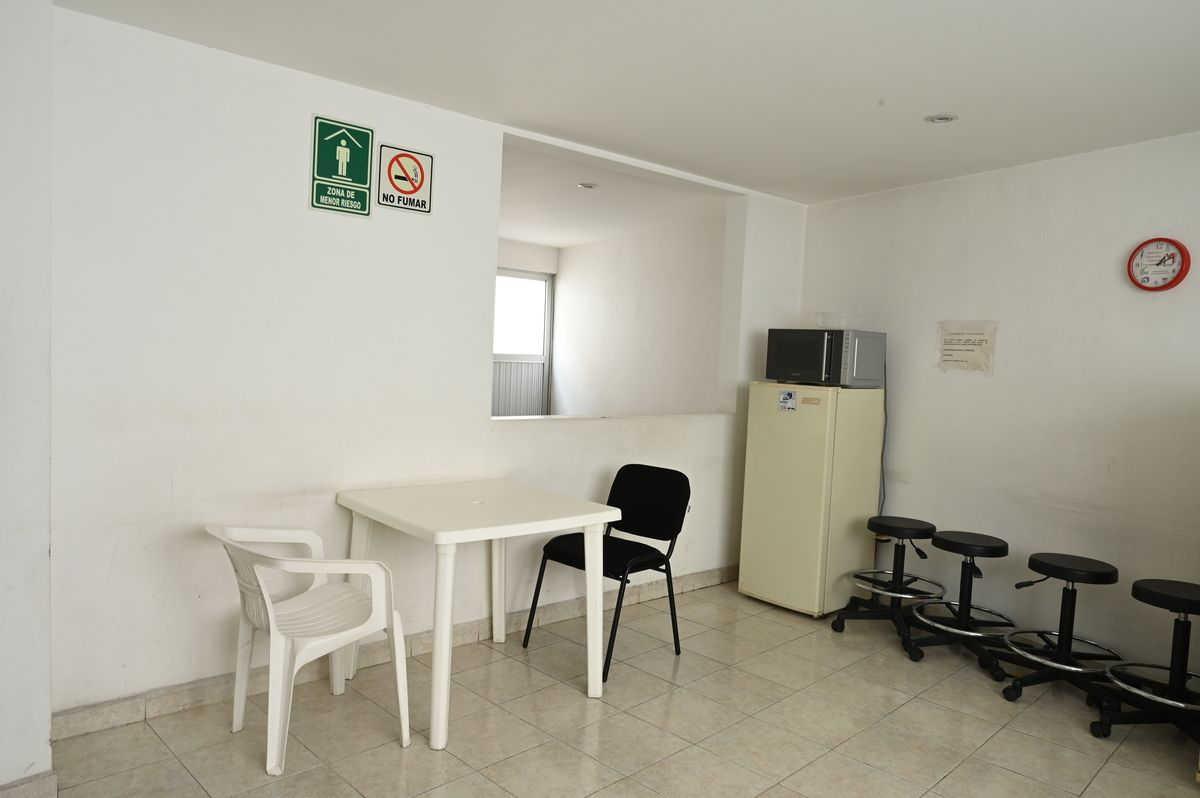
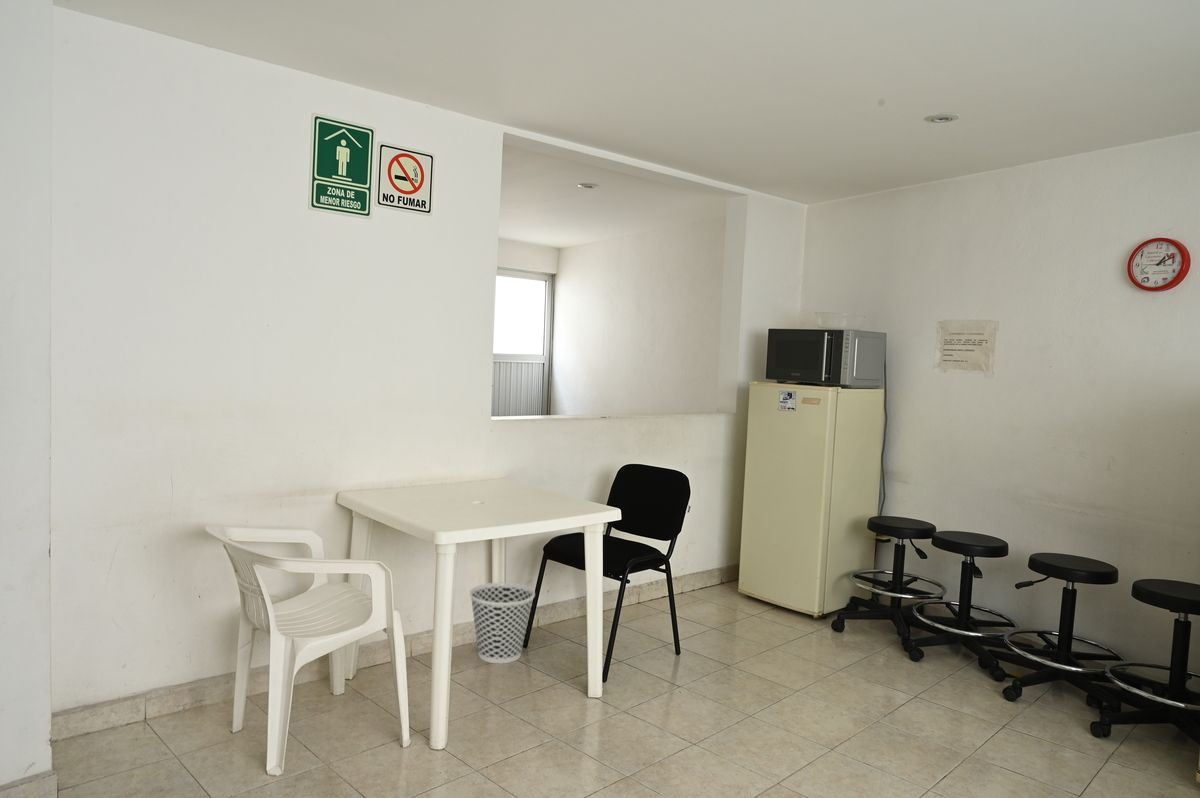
+ wastebasket [469,582,536,664]
